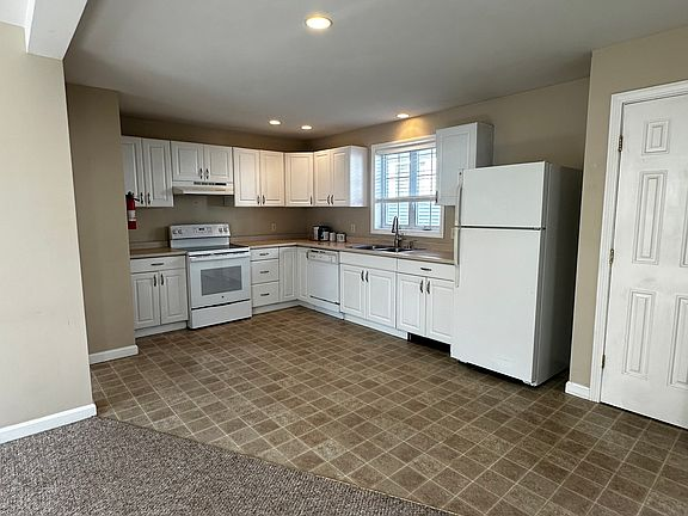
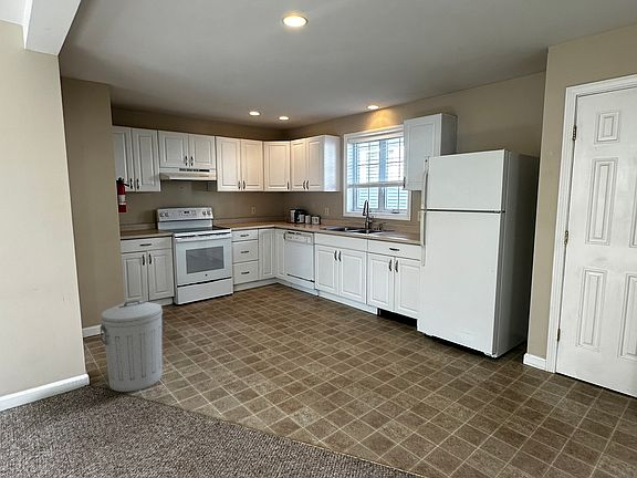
+ trash can [100,299,166,393]
